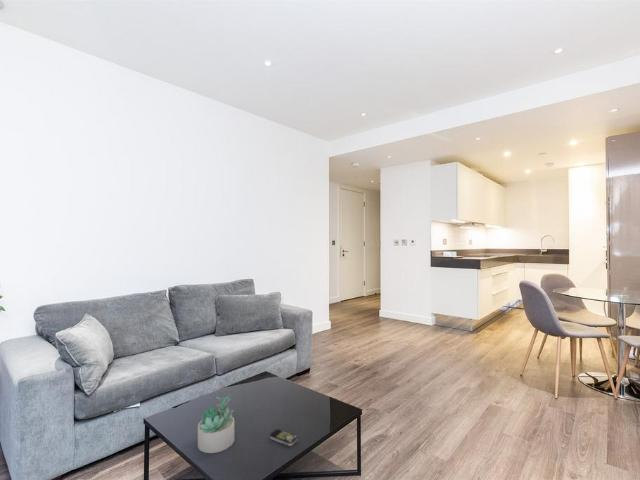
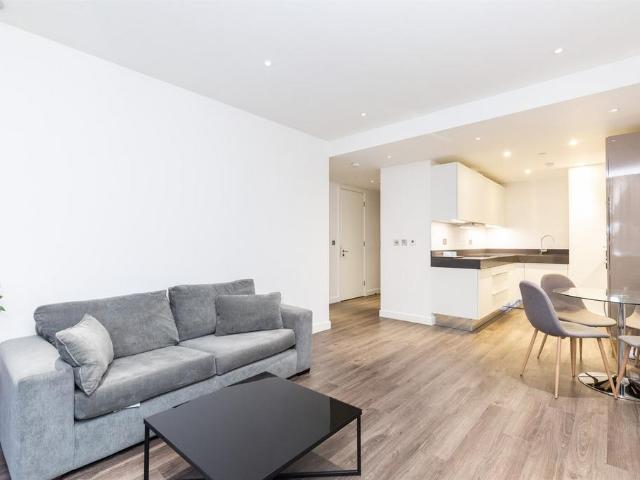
- succulent plant [197,393,235,454]
- remote control [269,428,298,447]
